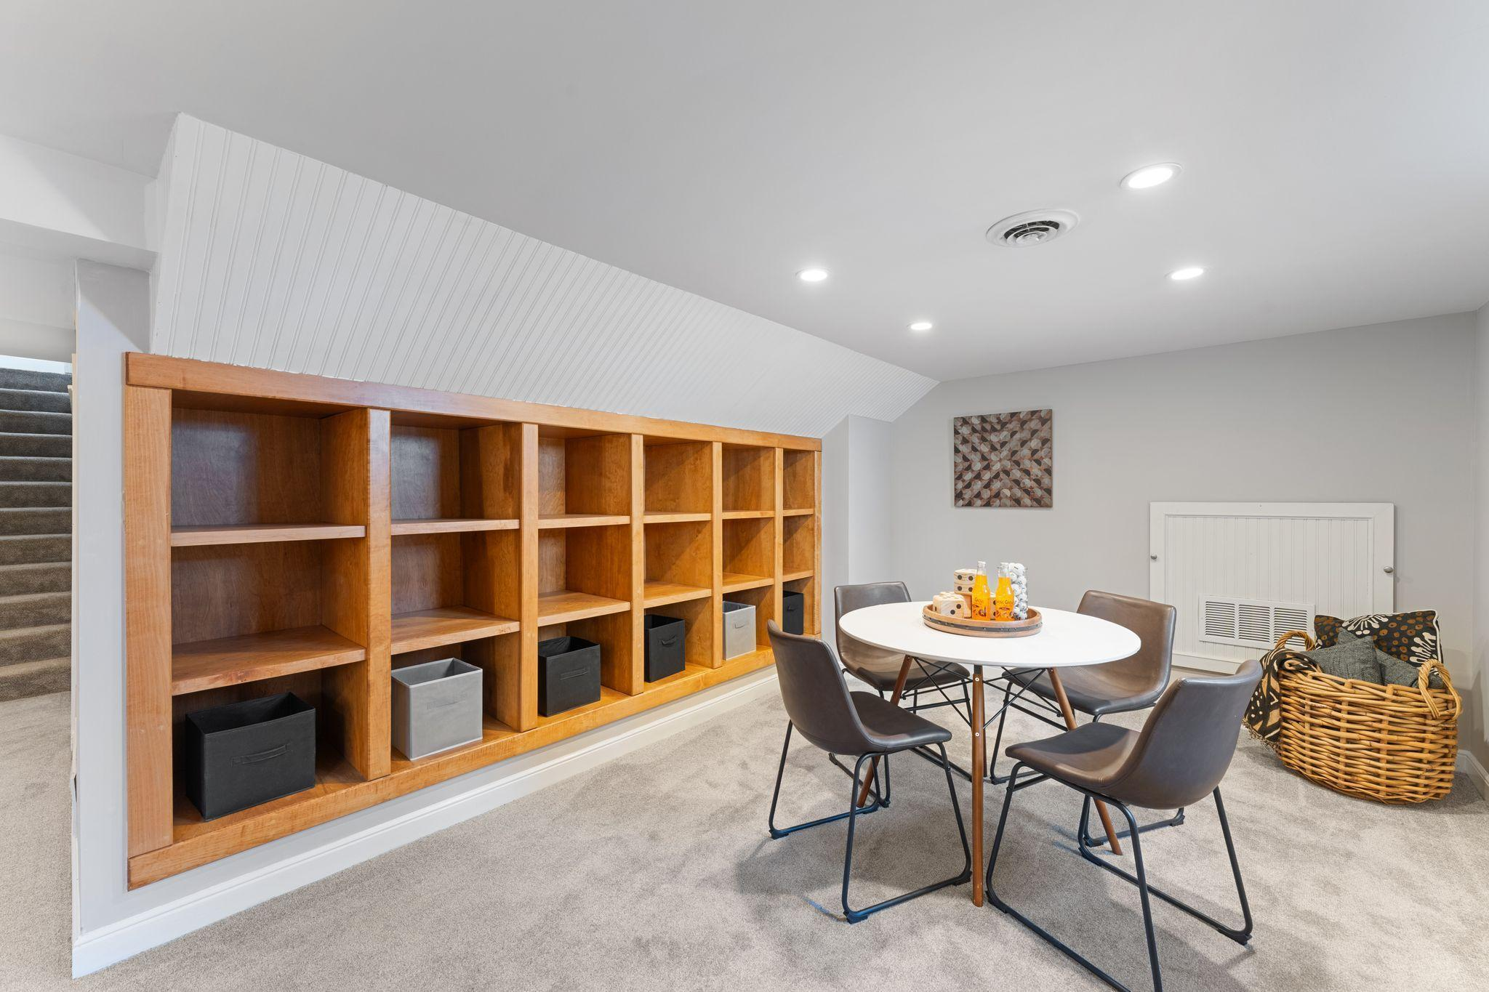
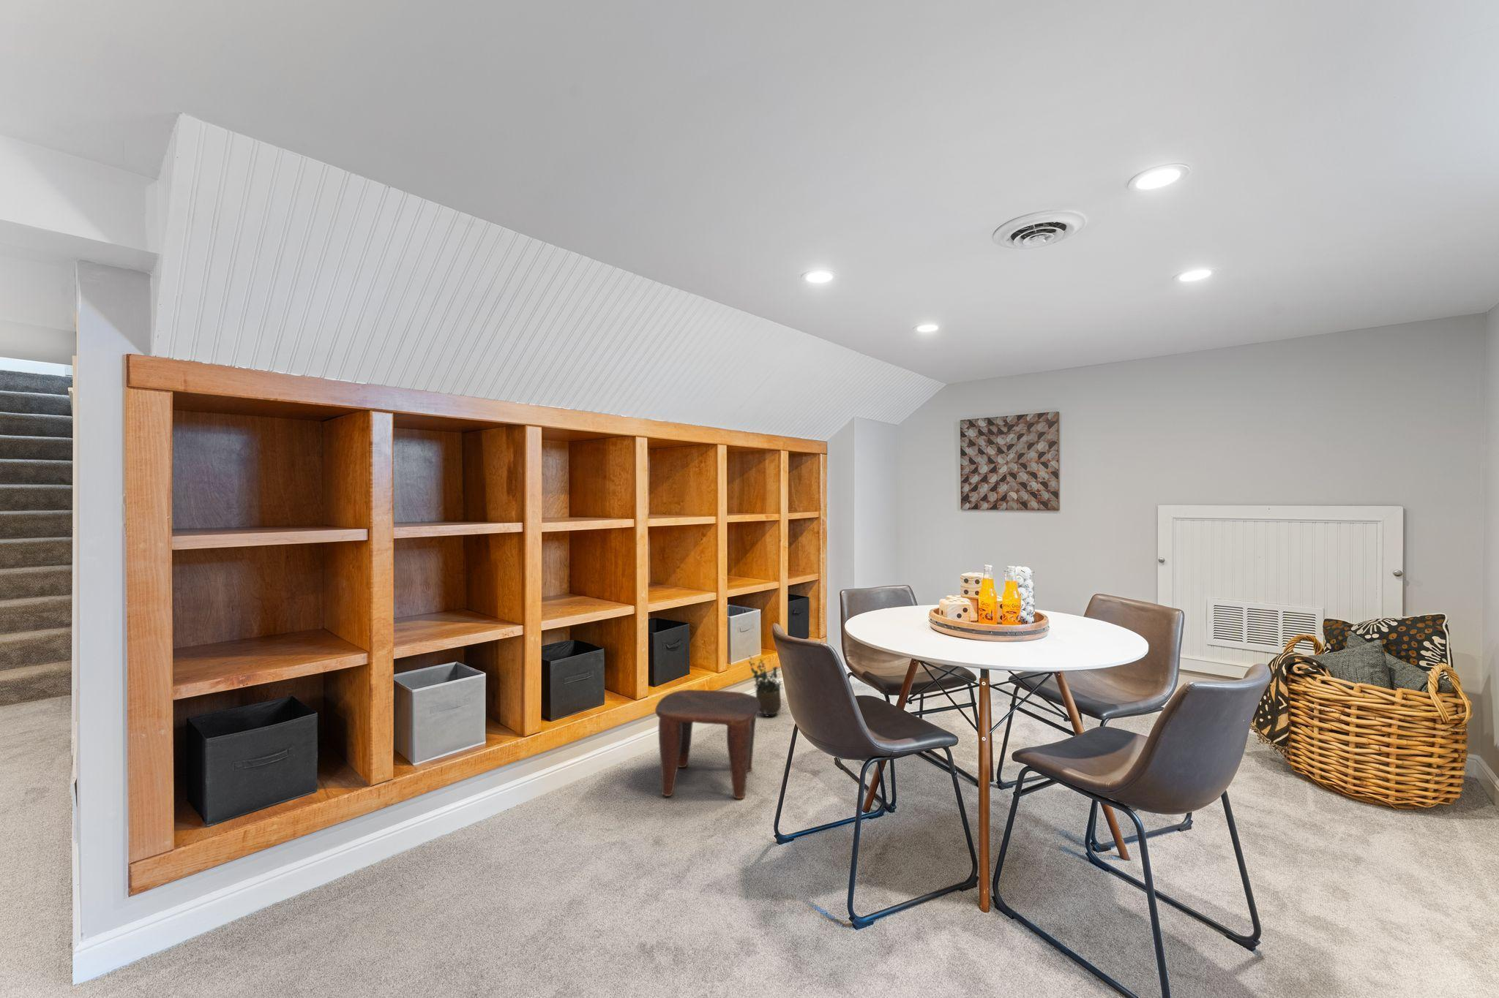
+ stool [654,688,760,800]
+ potted plant [748,655,783,717]
